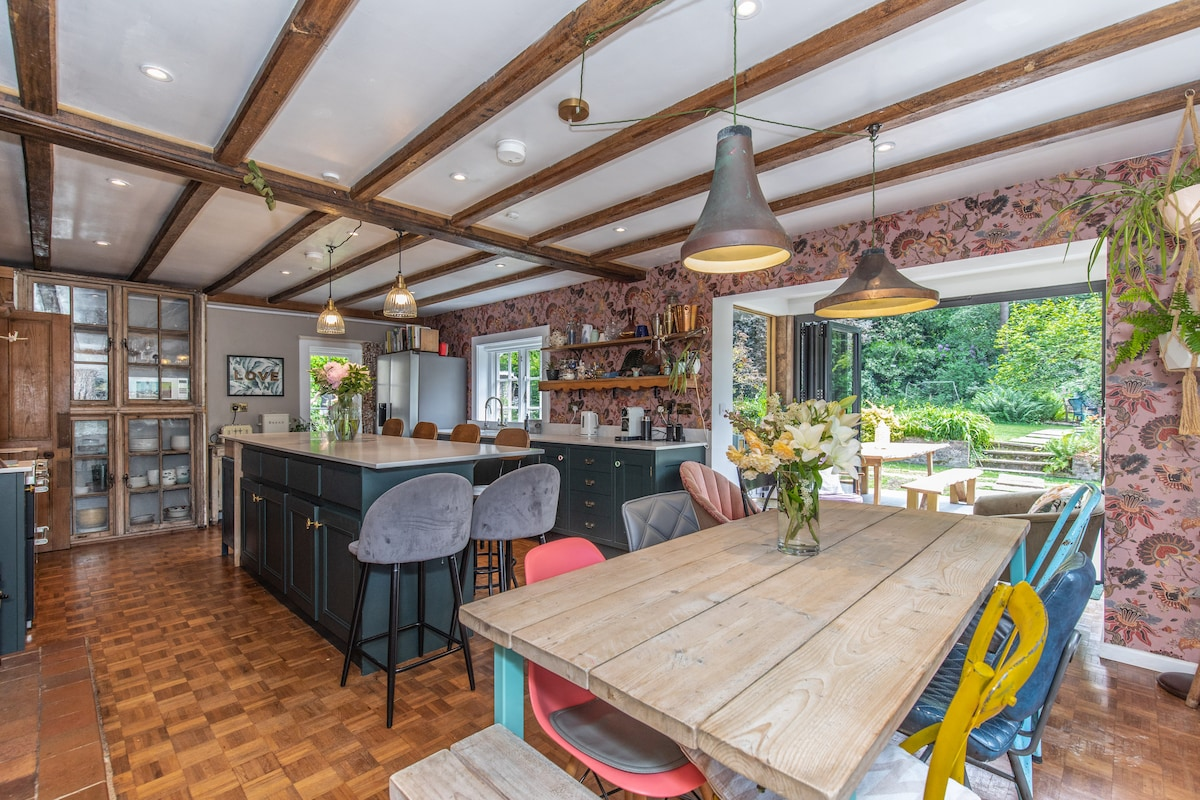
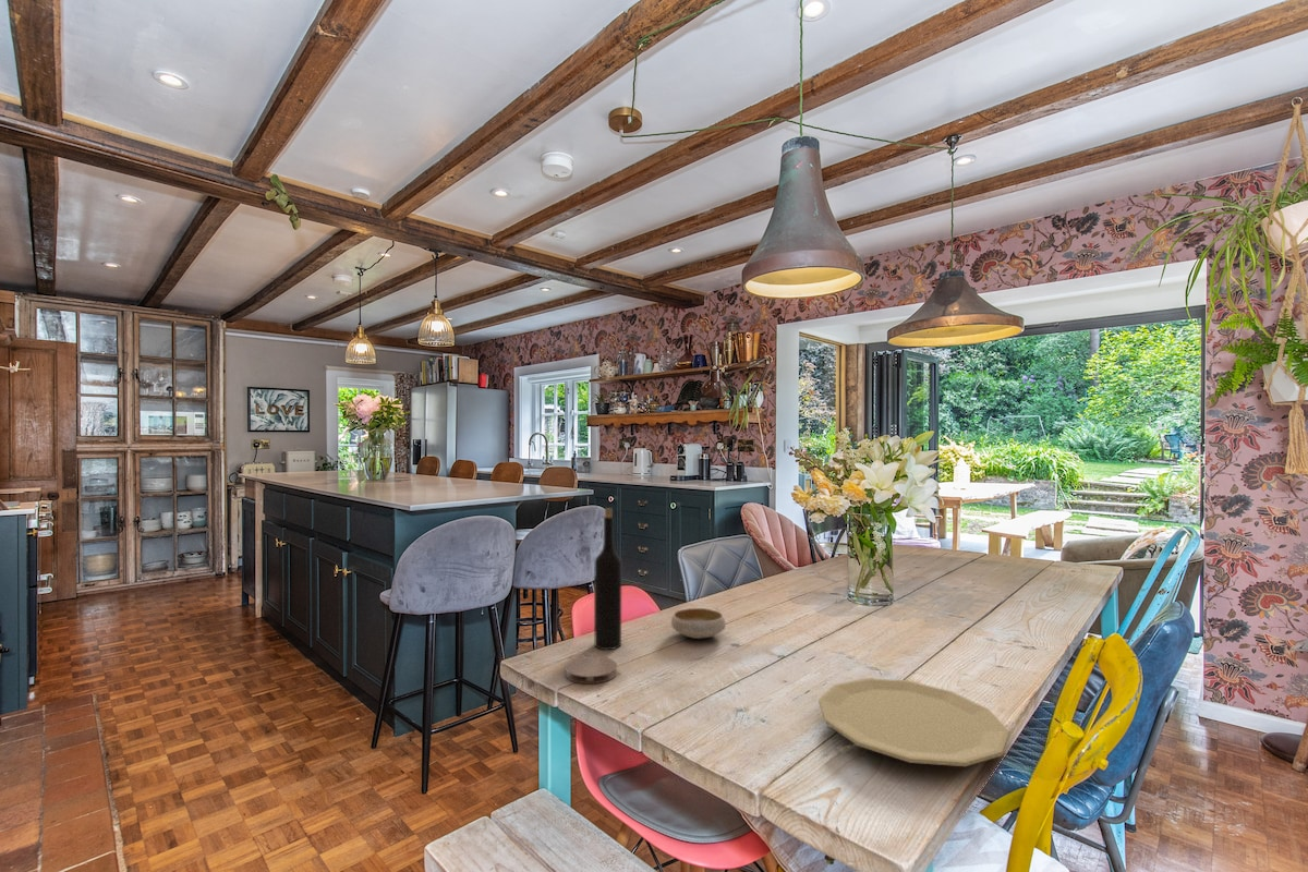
+ wine bottle [593,507,622,651]
+ coaster [565,655,618,685]
+ bowl [670,607,726,640]
+ plate [818,677,1010,767]
